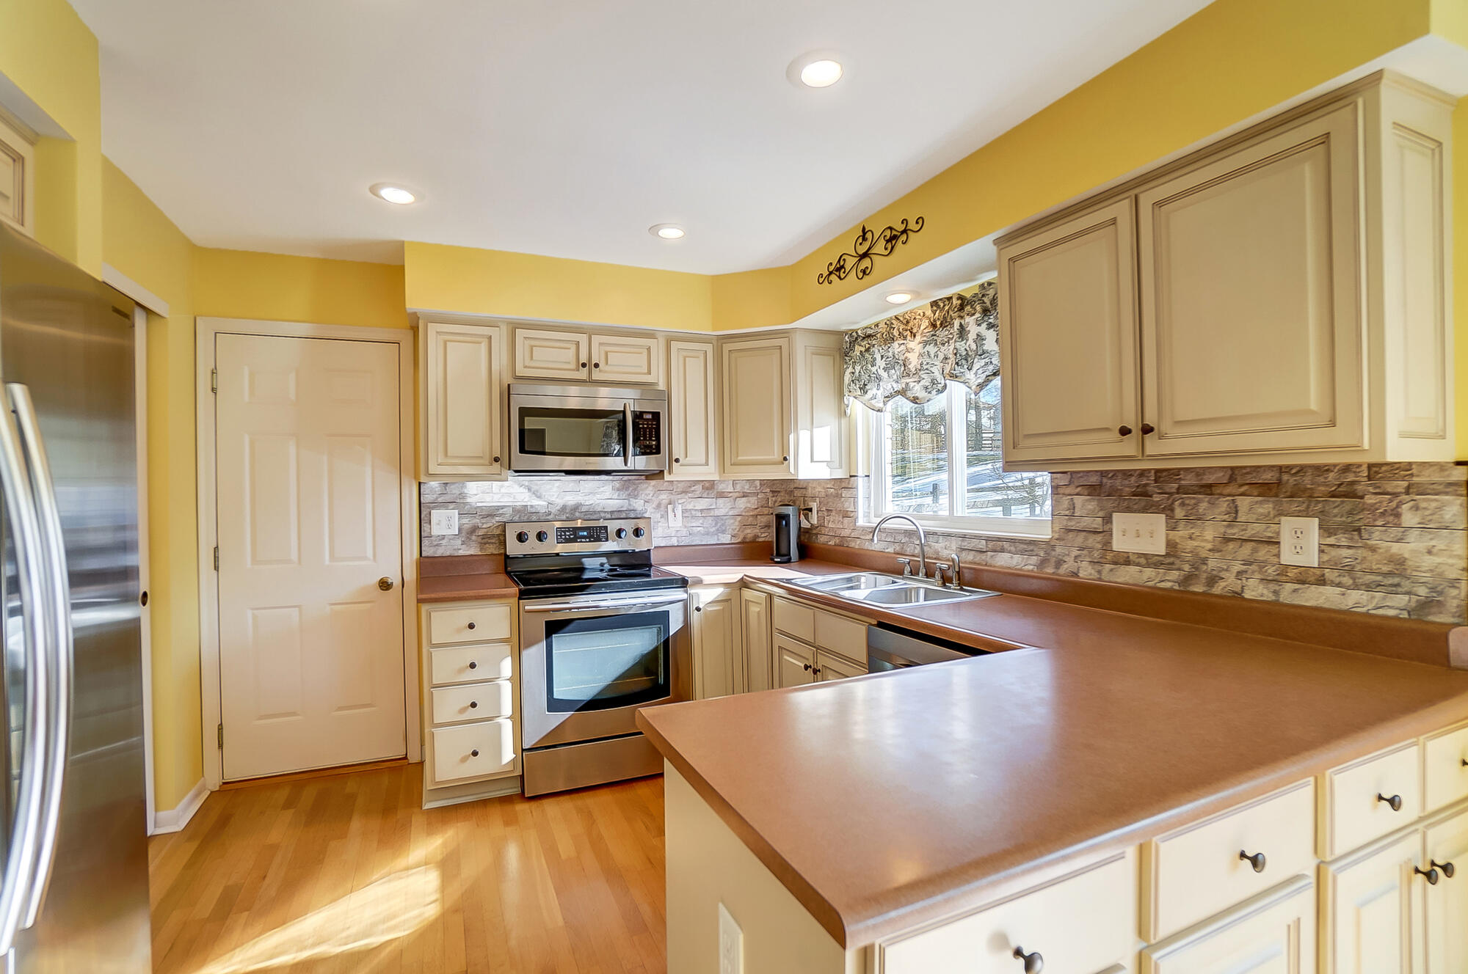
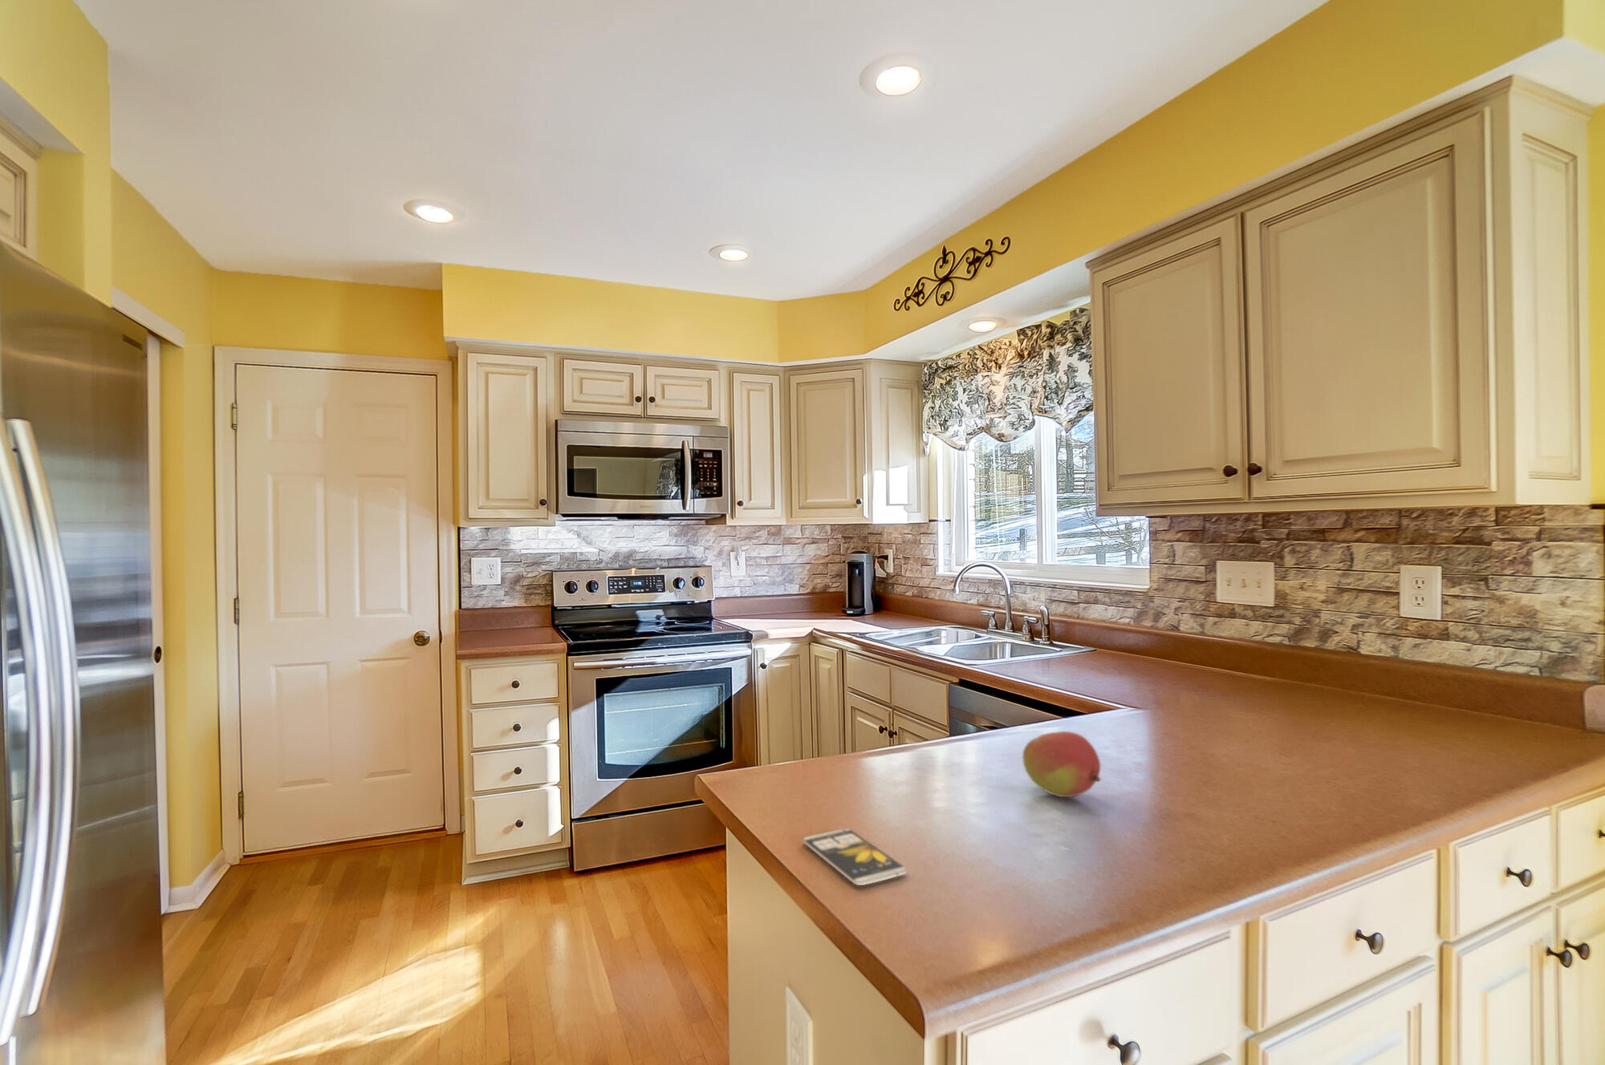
+ fruit [1021,731,1101,798]
+ smartphone [802,827,907,887]
